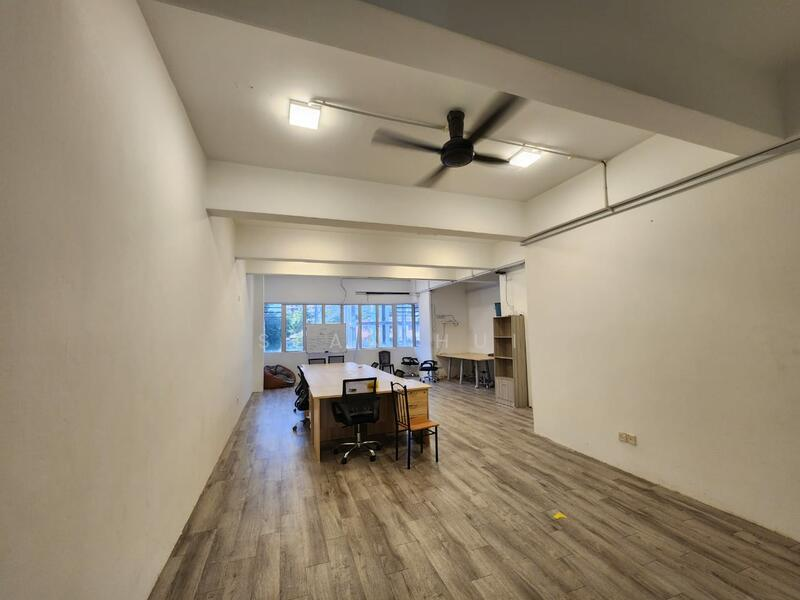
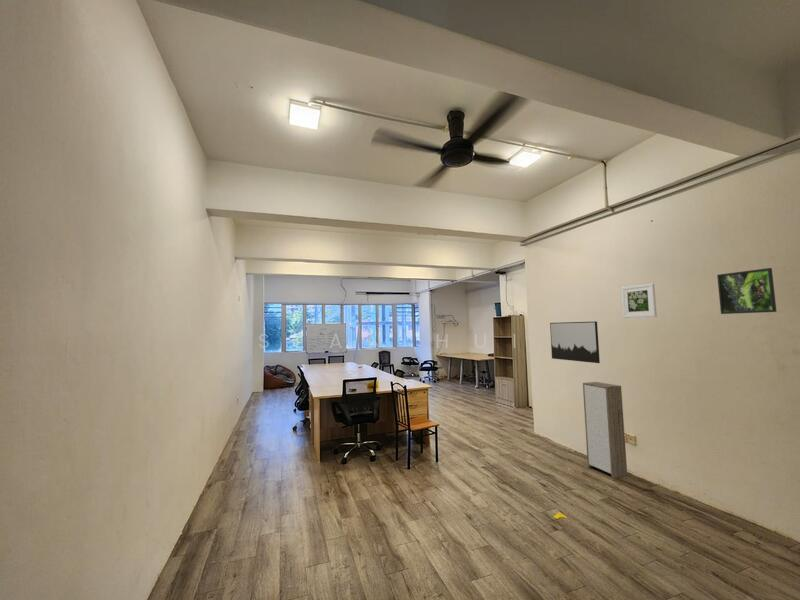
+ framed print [716,267,778,315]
+ wall art [549,321,601,364]
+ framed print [620,282,658,319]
+ storage cabinet [582,381,628,479]
